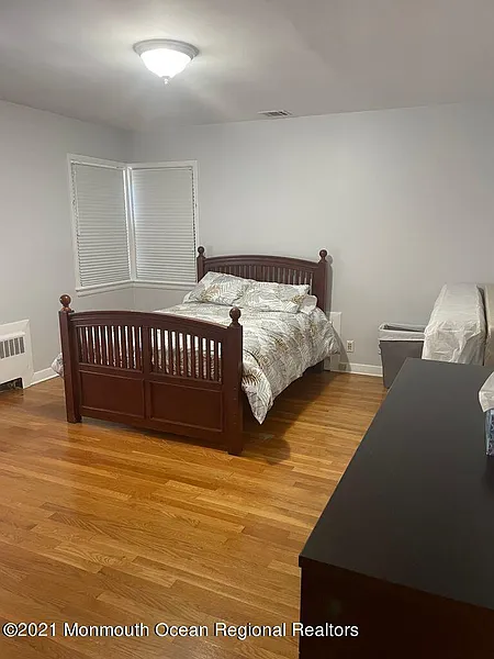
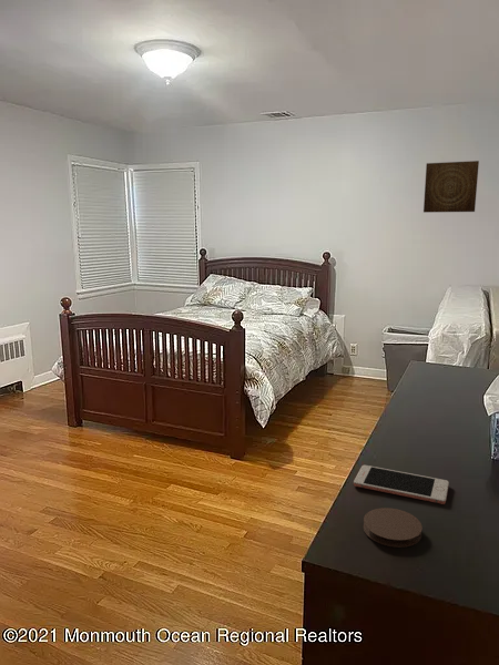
+ wall art [422,160,480,214]
+ cell phone [353,464,450,505]
+ coaster [363,507,424,549]
